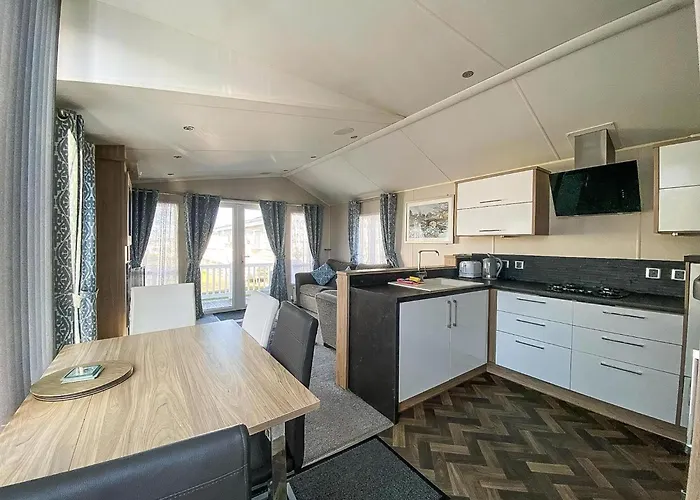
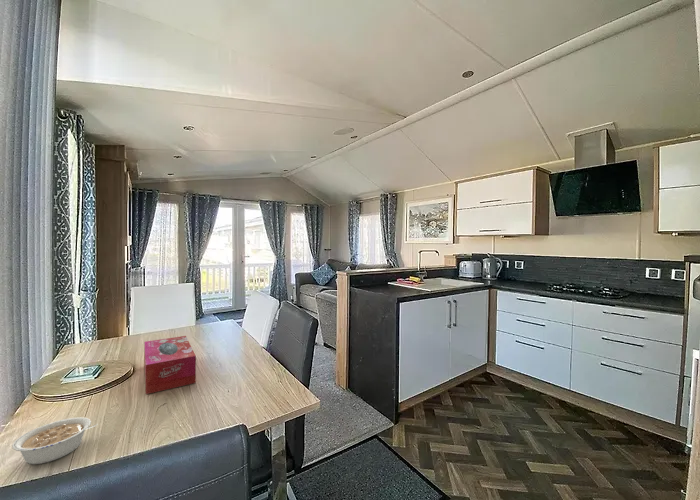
+ legume [11,416,99,465]
+ tissue box [143,335,197,395]
